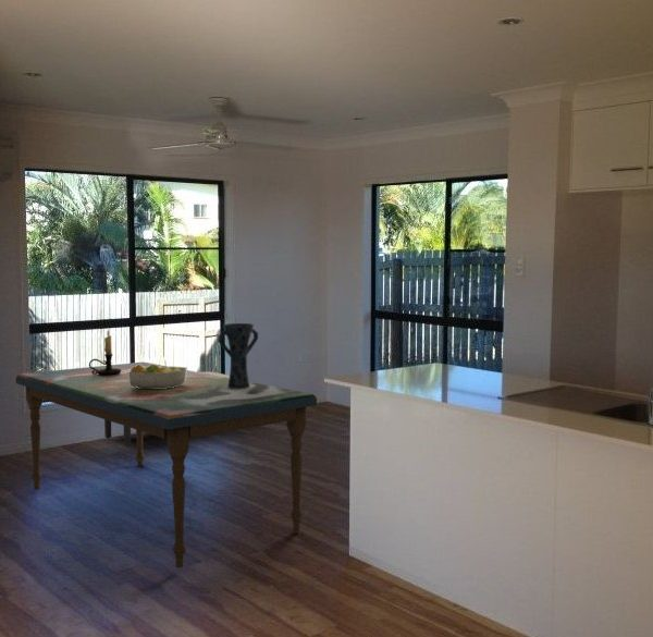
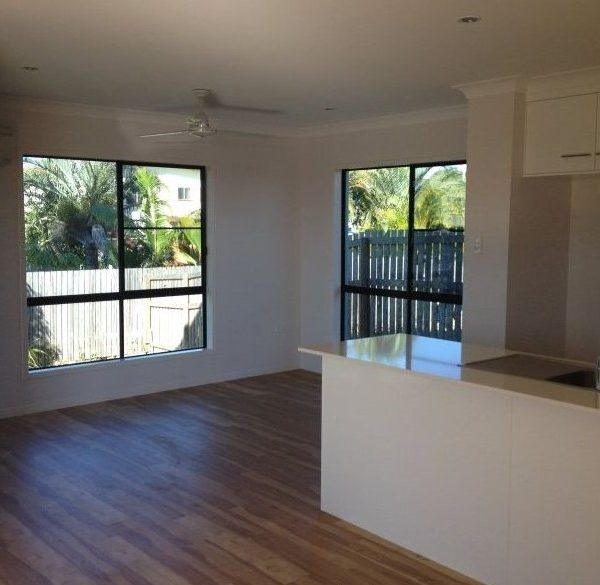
- bench [103,370,230,448]
- dining table [15,362,318,568]
- vase [217,322,259,389]
- candle holder [88,329,121,376]
- fruit bowl [128,363,188,389]
